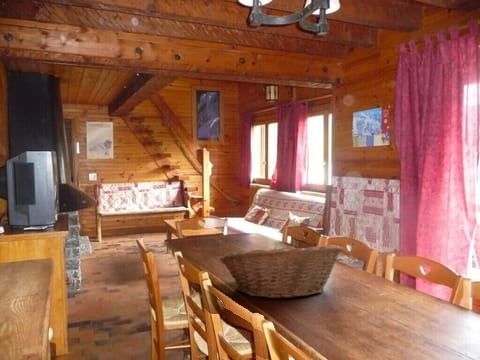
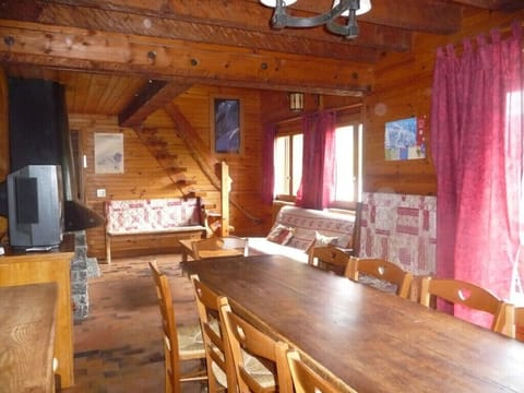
- fruit basket [219,241,344,300]
